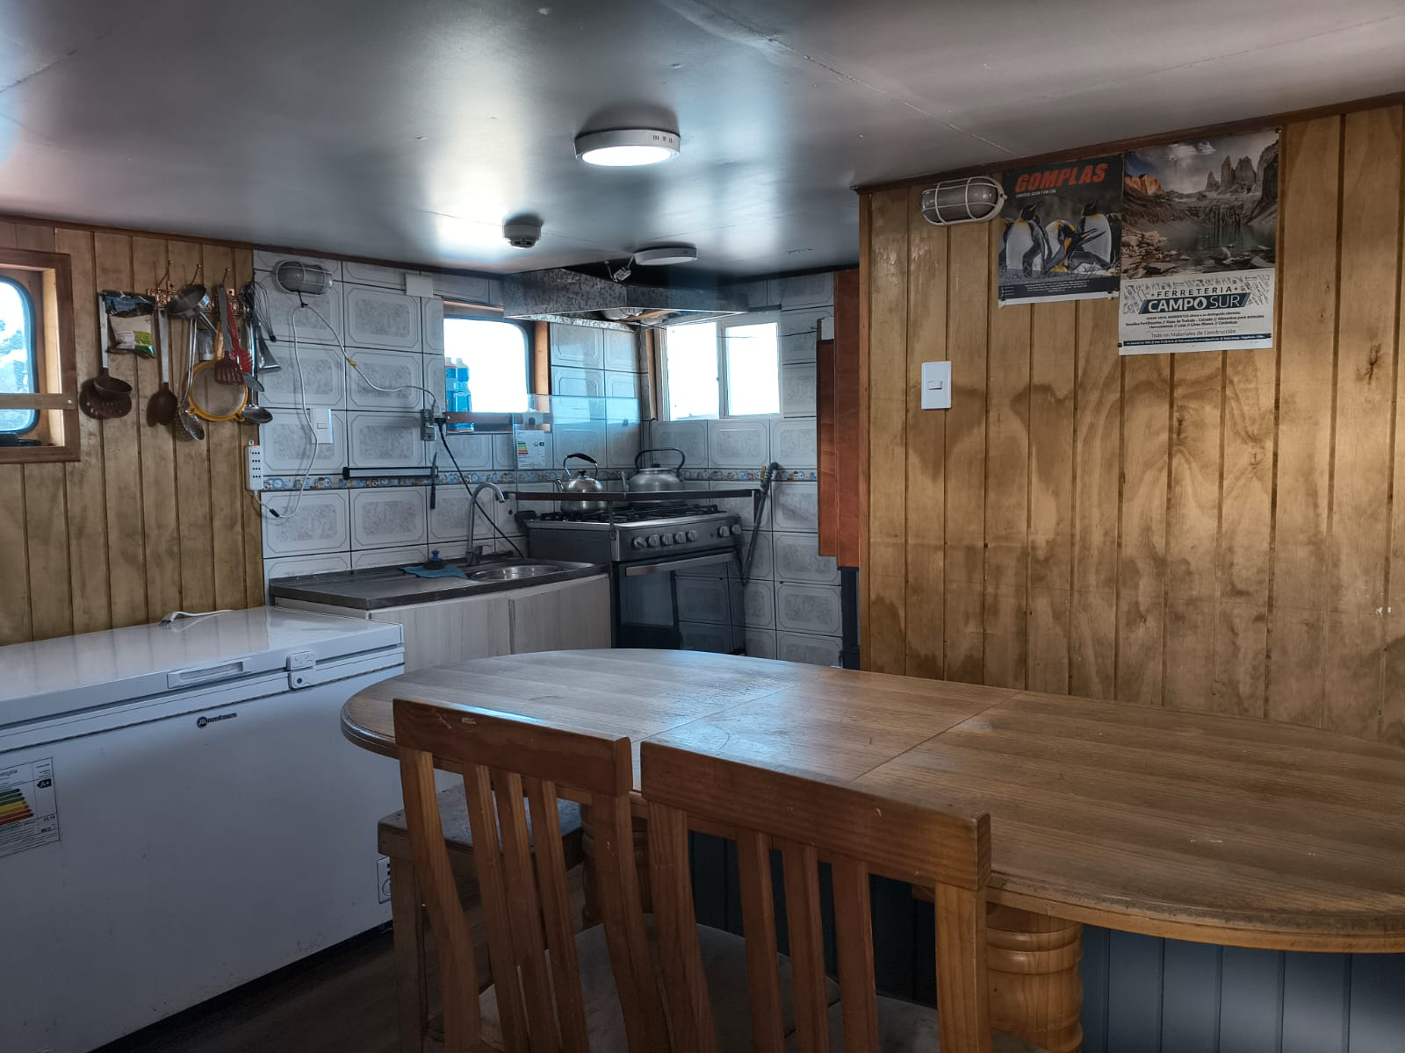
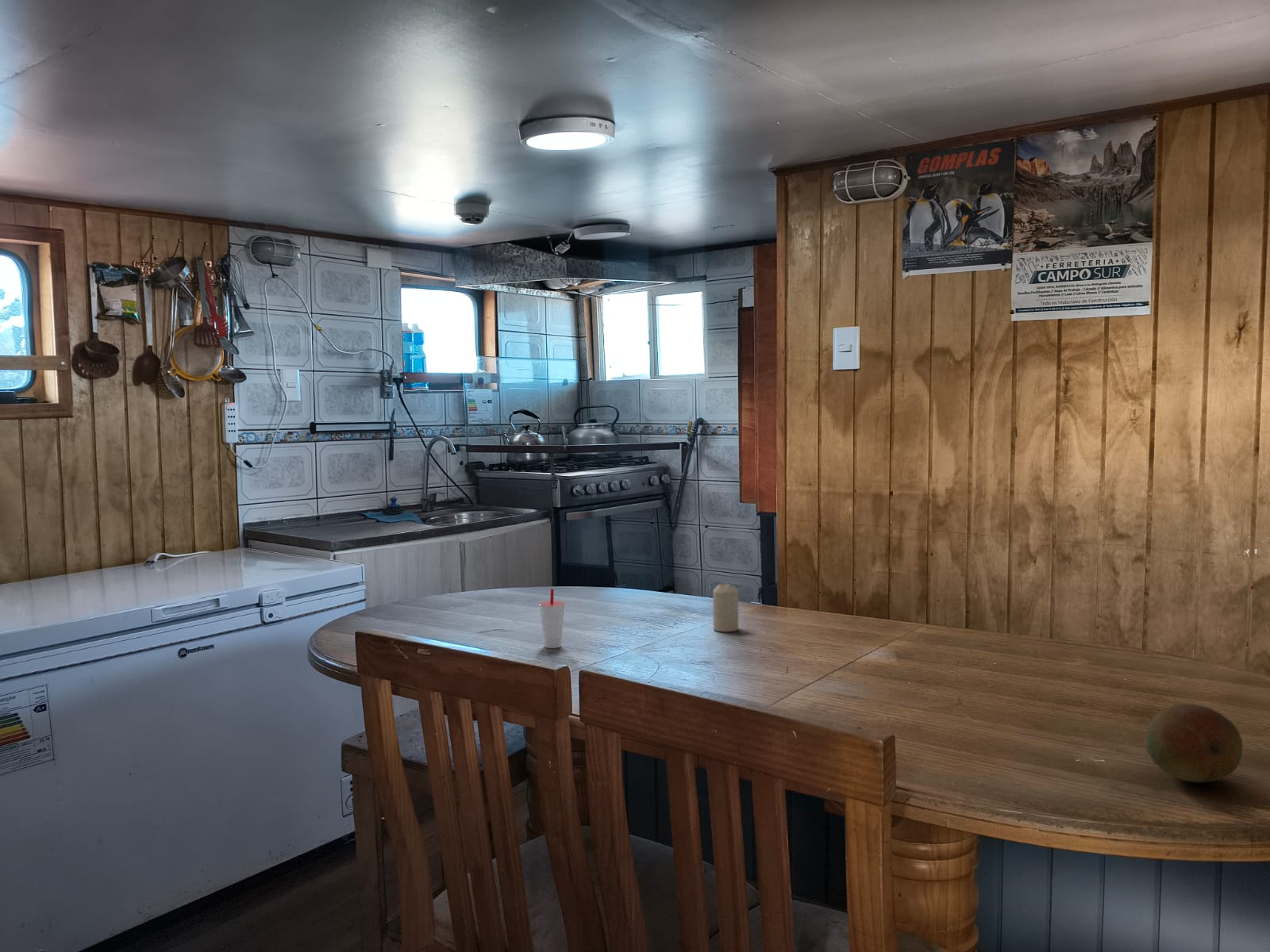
+ fruit [1144,704,1244,783]
+ cup [538,588,566,649]
+ candle [712,582,739,632]
